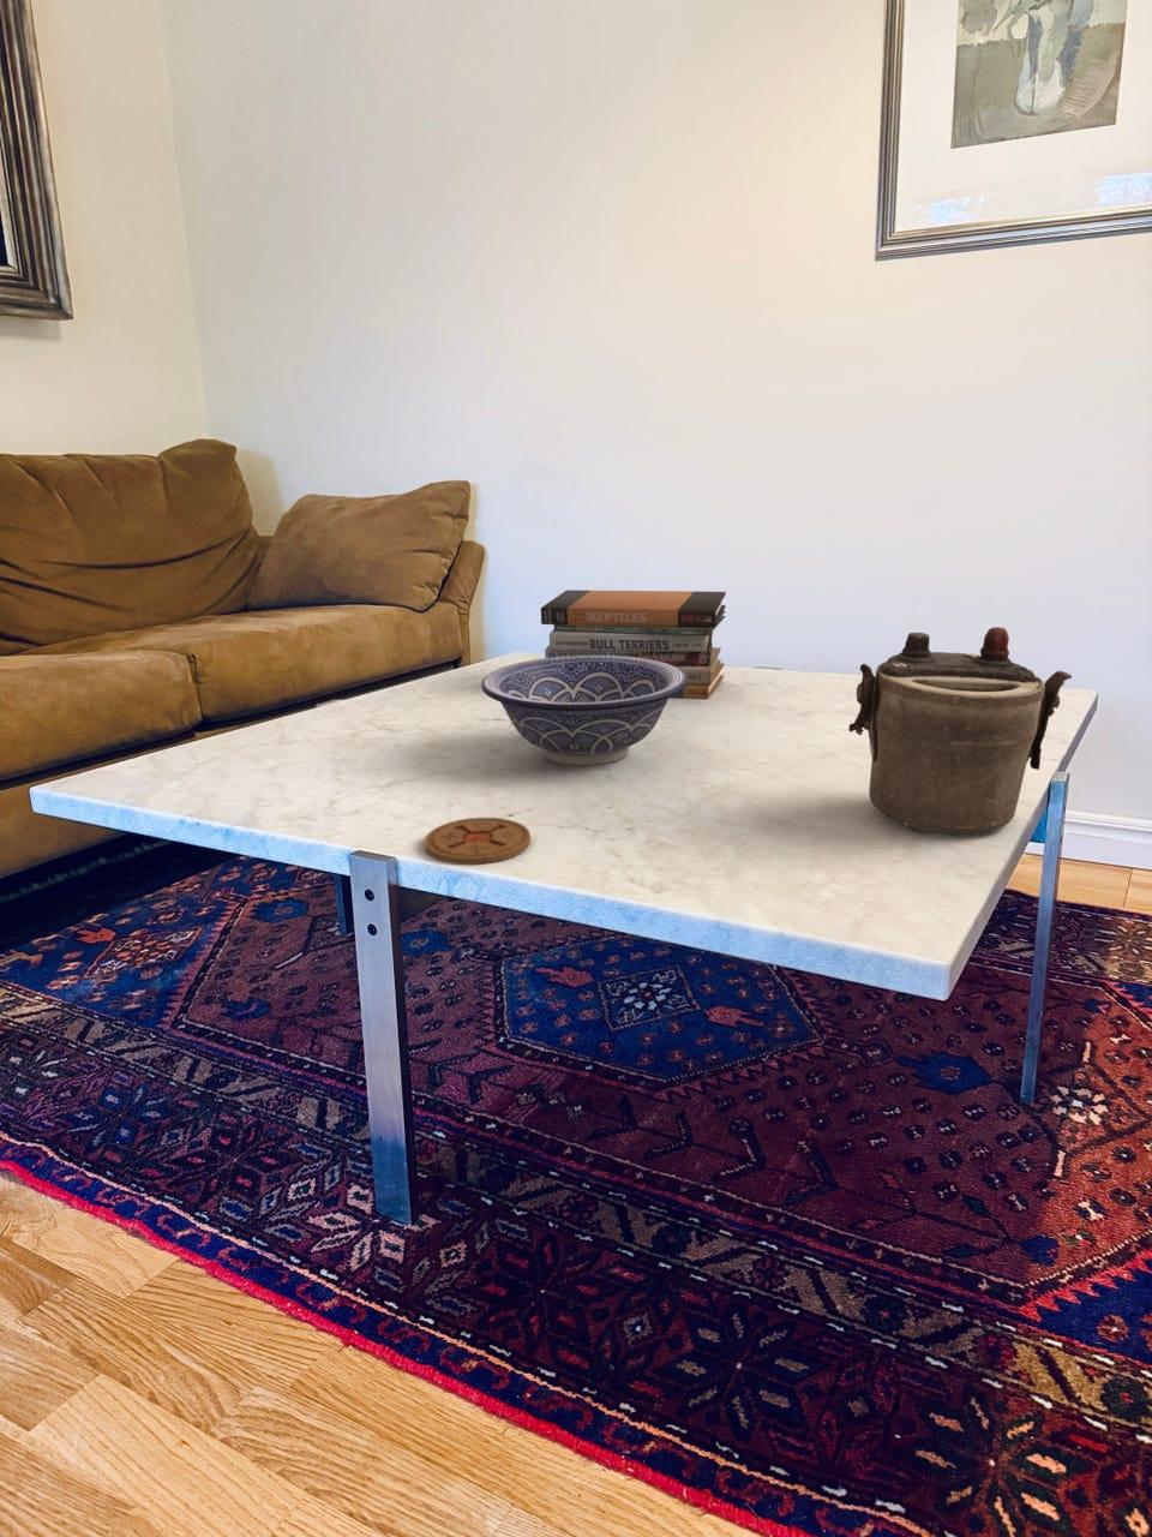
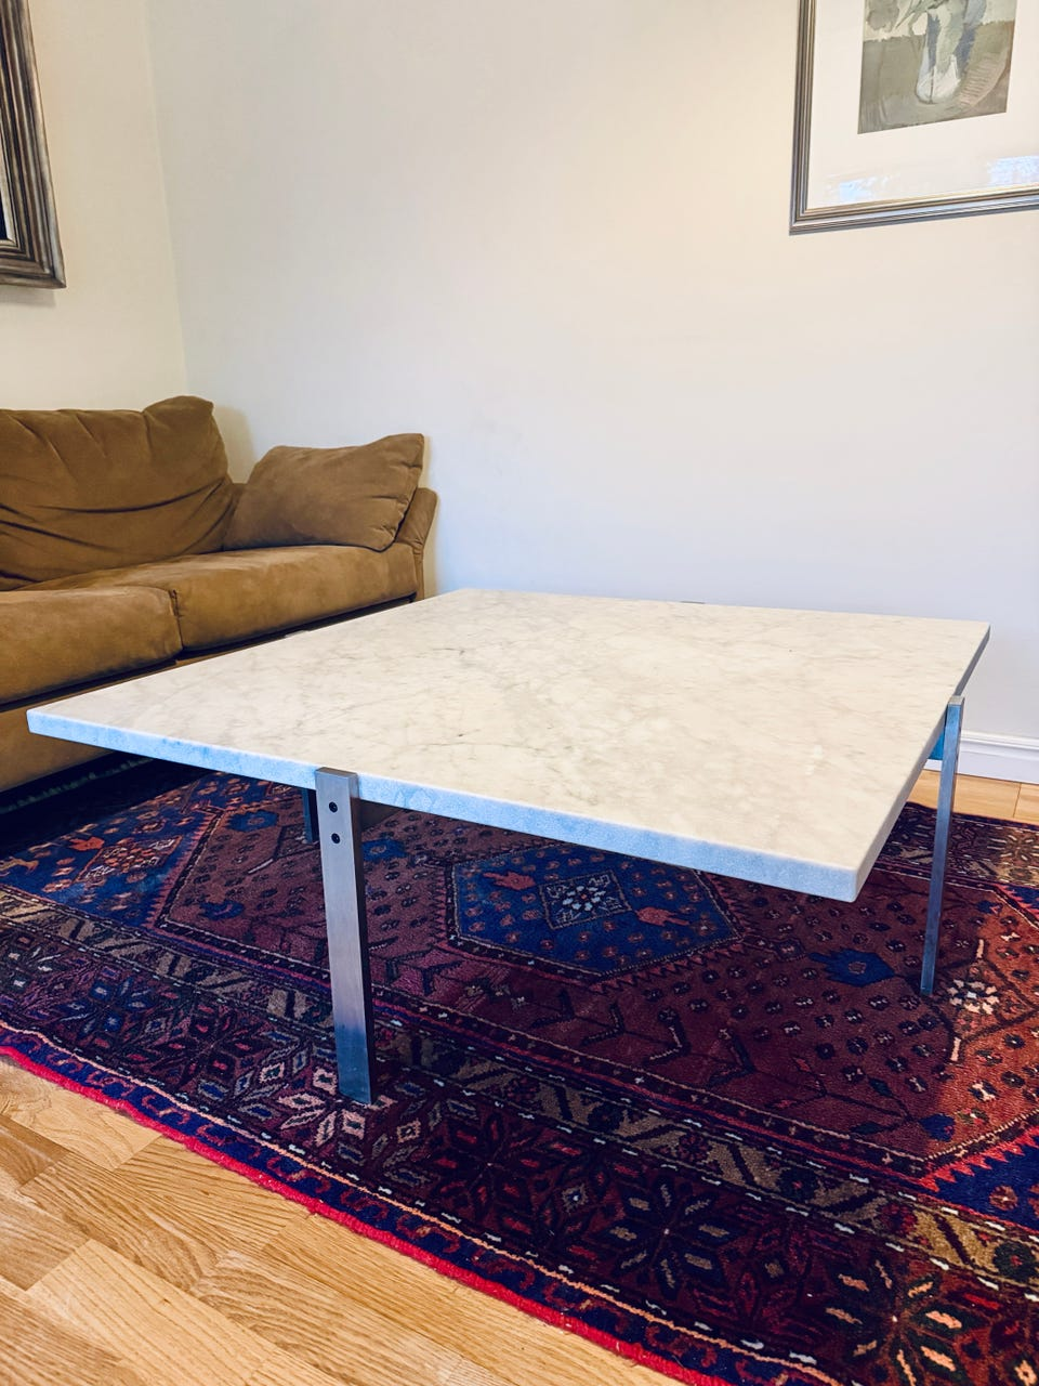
- decorative bowl [480,656,687,767]
- book stack [540,588,727,700]
- coaster [424,817,531,865]
- teapot [847,626,1073,835]
